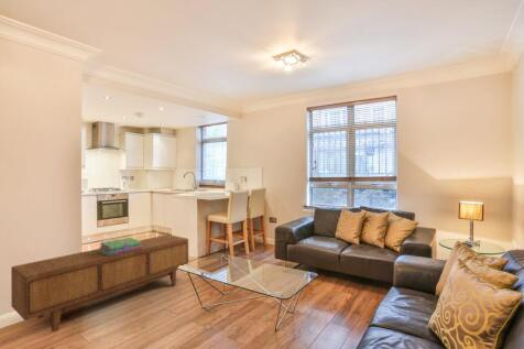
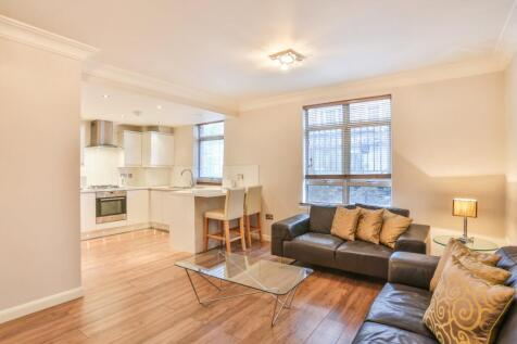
- sideboard [10,233,189,332]
- stack of books [98,237,142,255]
